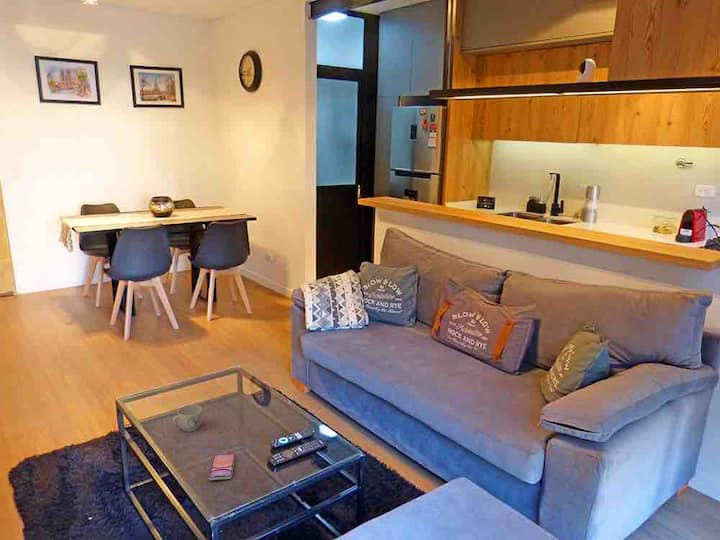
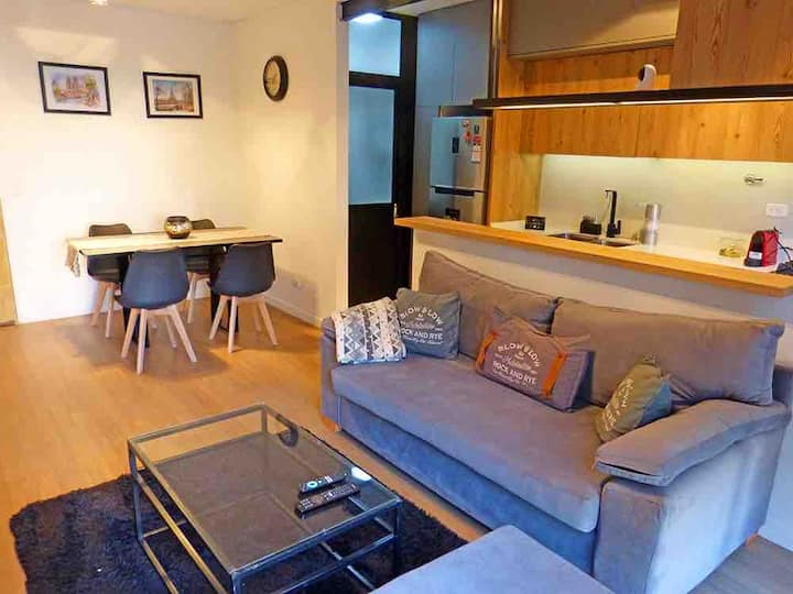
- mug [172,404,203,433]
- smartphone [208,453,236,481]
